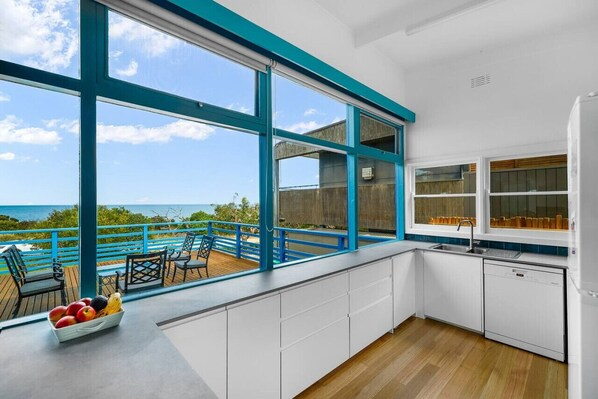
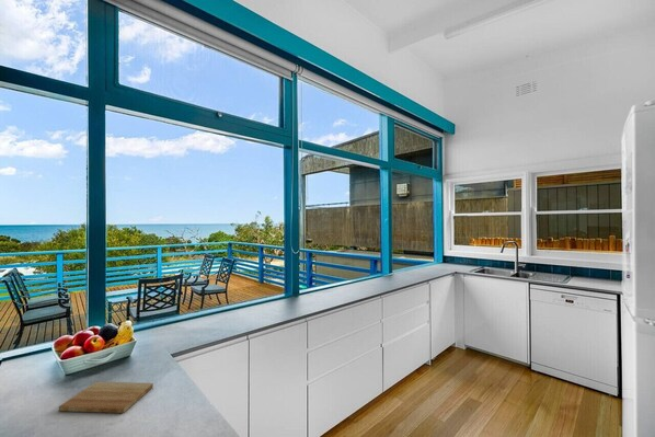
+ cutting board [58,381,154,414]
